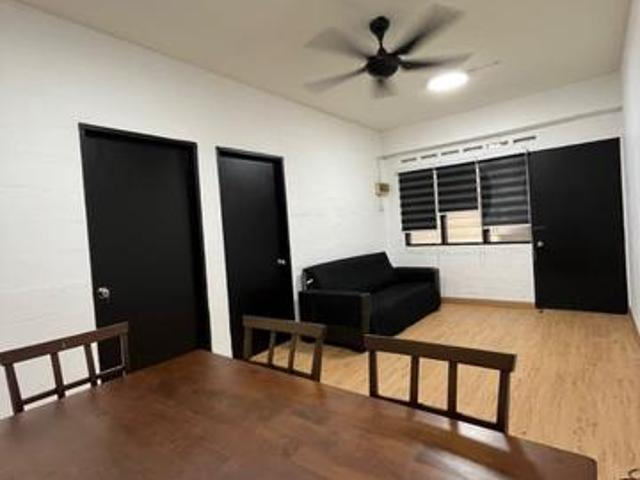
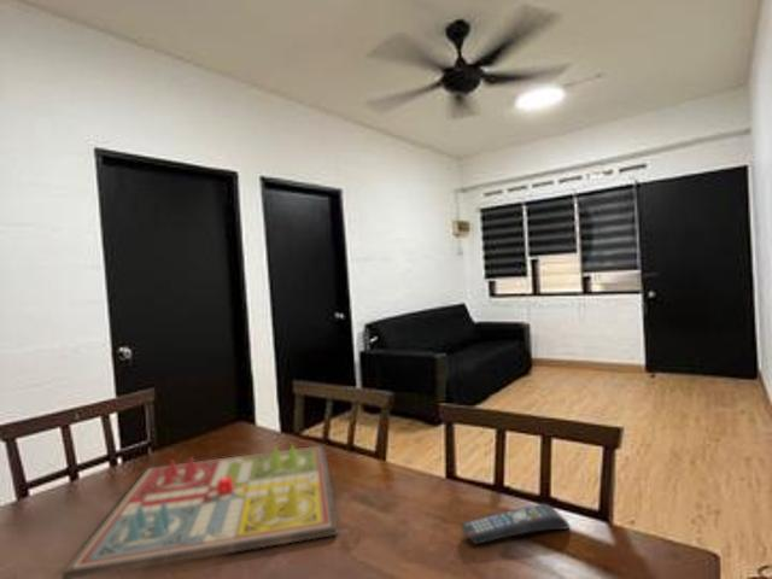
+ gameboard [59,443,340,579]
+ remote control [460,503,572,545]
